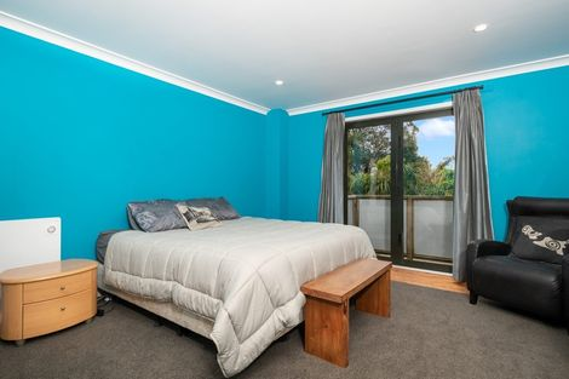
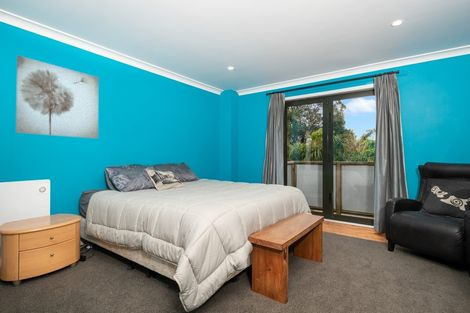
+ wall art [15,55,100,139]
